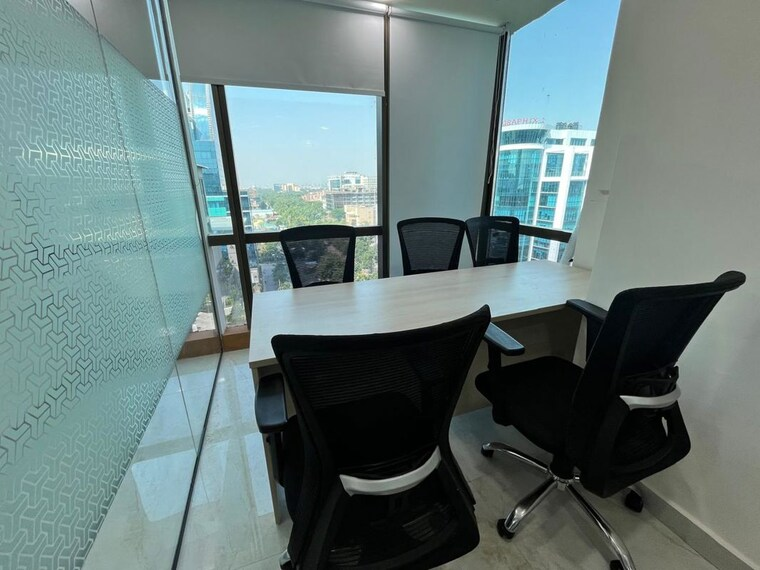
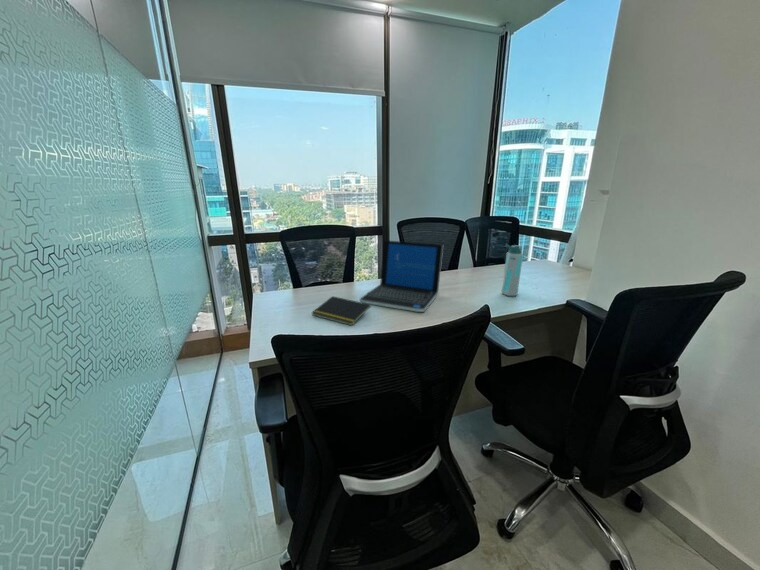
+ notepad [311,295,372,327]
+ water bottle [500,244,524,297]
+ laptop [359,239,444,313]
